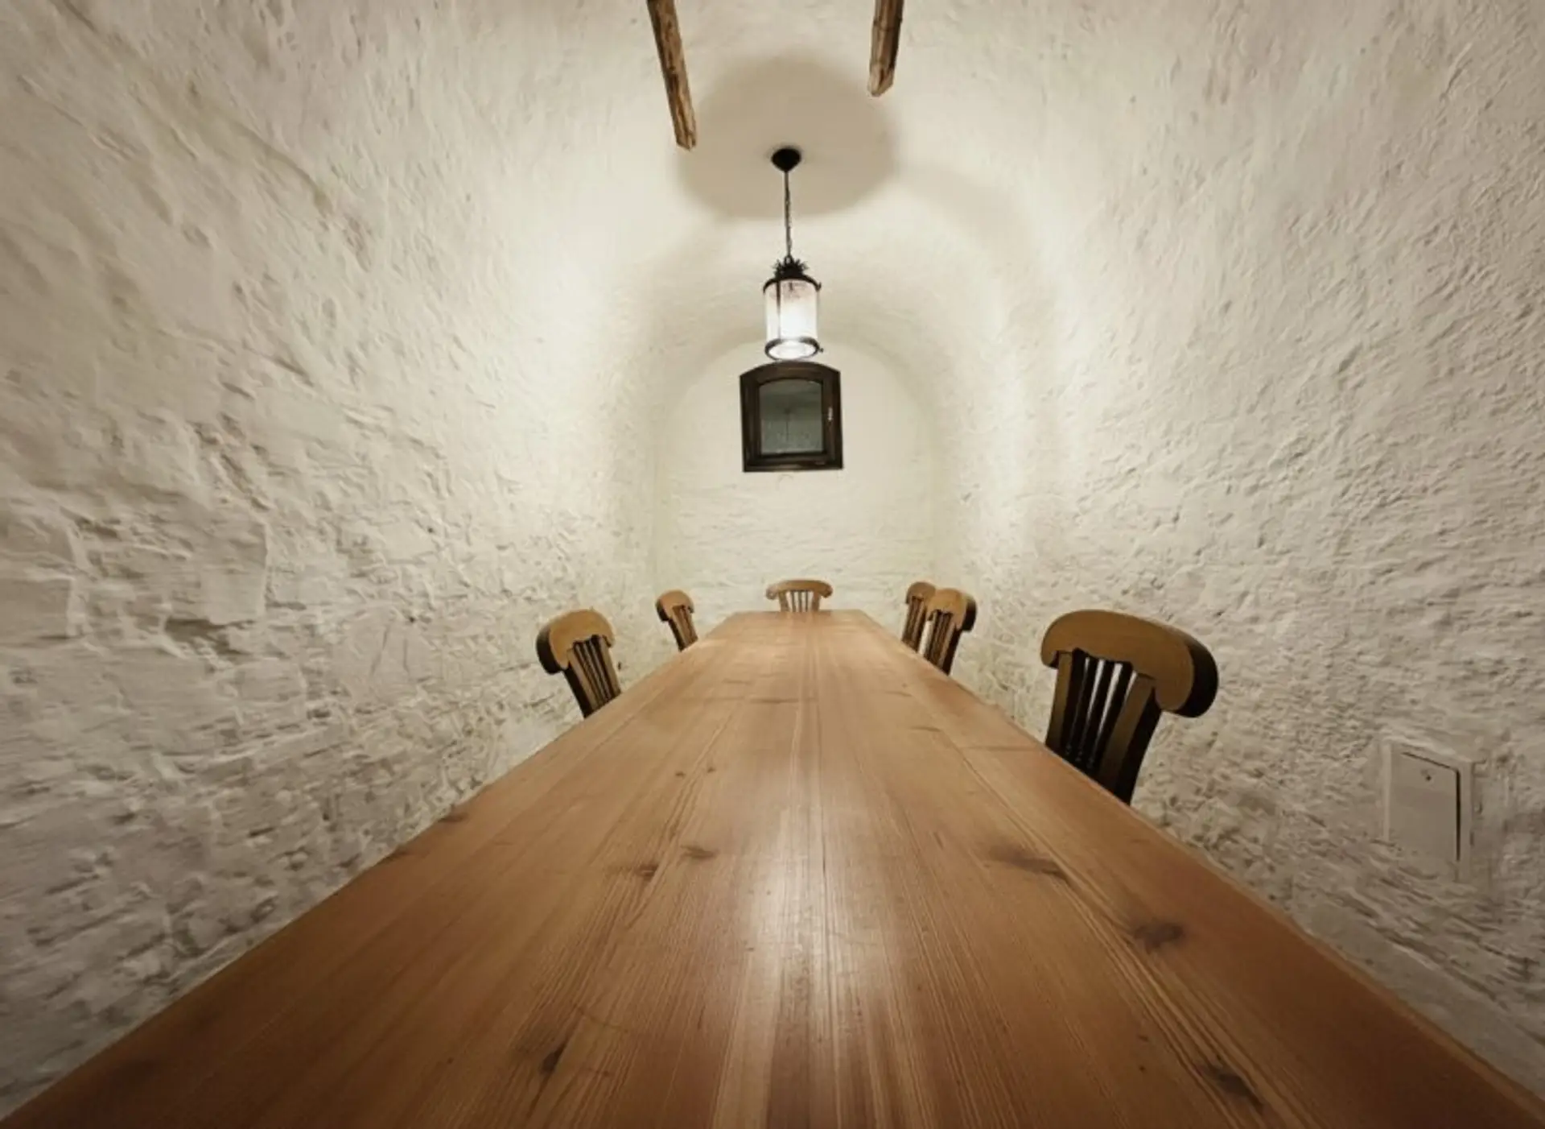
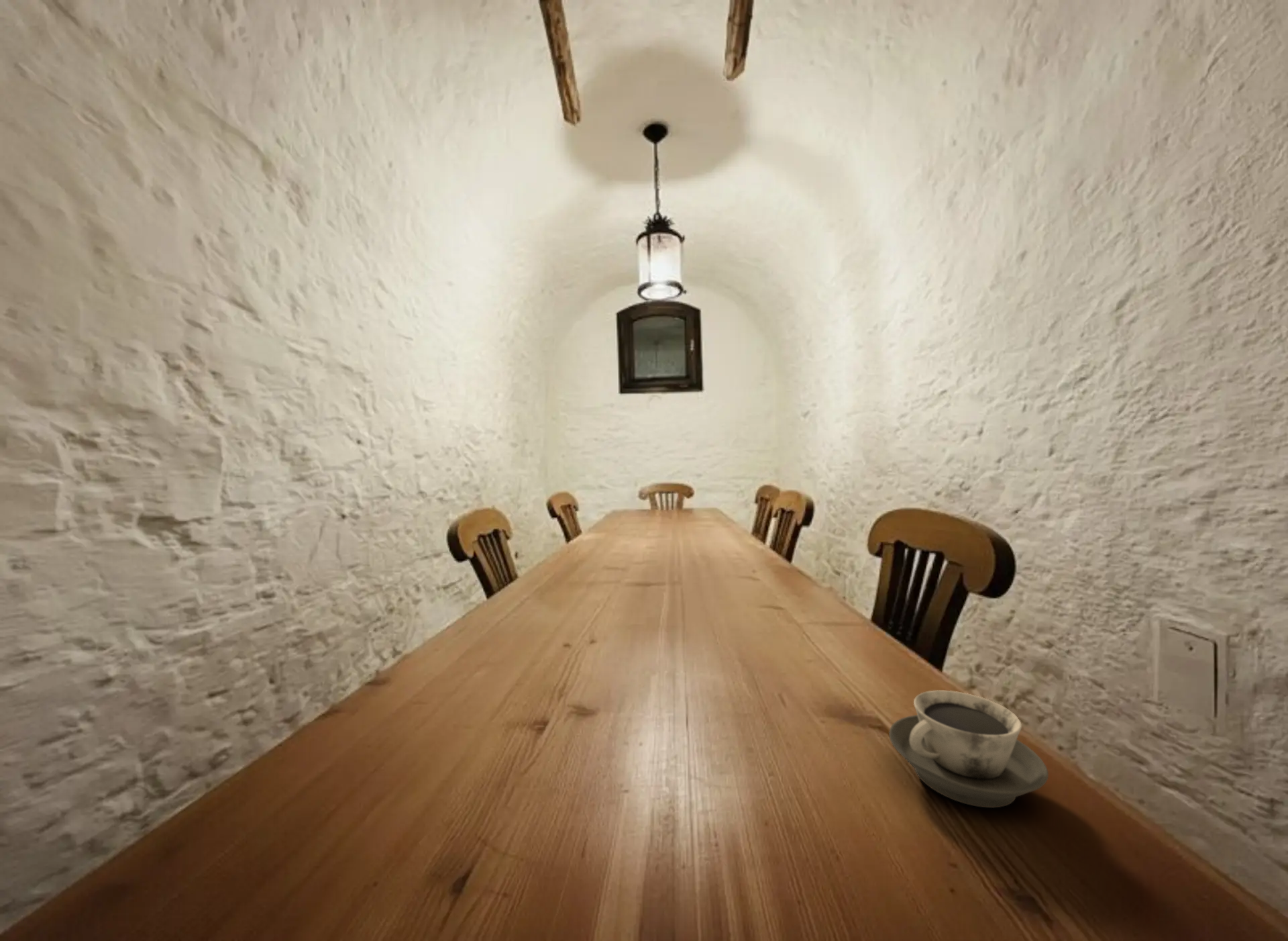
+ cup [888,690,1049,809]
